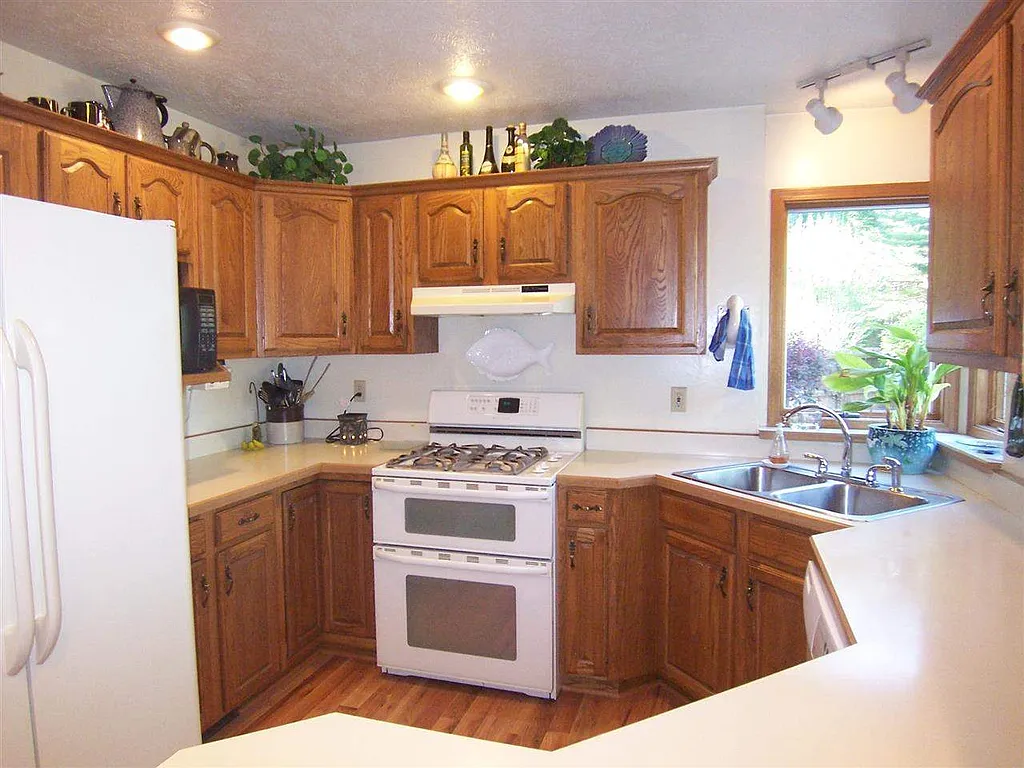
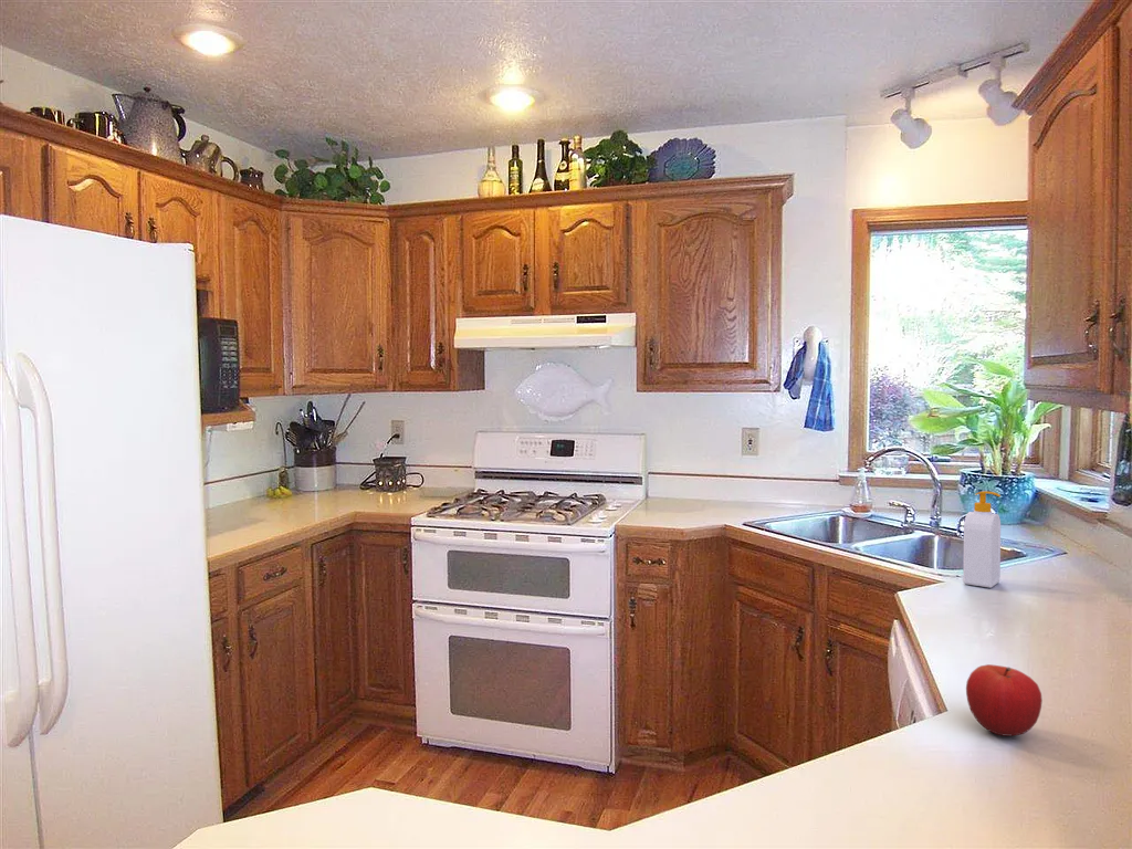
+ fruit [965,663,1044,737]
+ soap bottle [962,490,1002,589]
